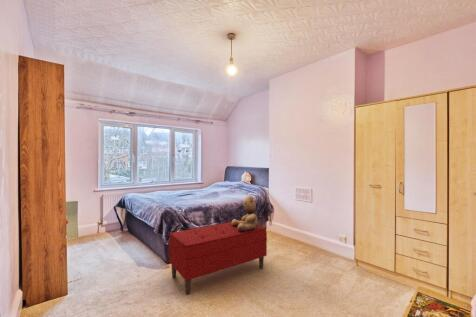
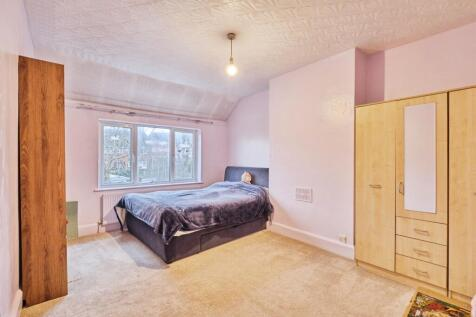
- bench [168,219,268,296]
- teddy bear [231,194,259,232]
